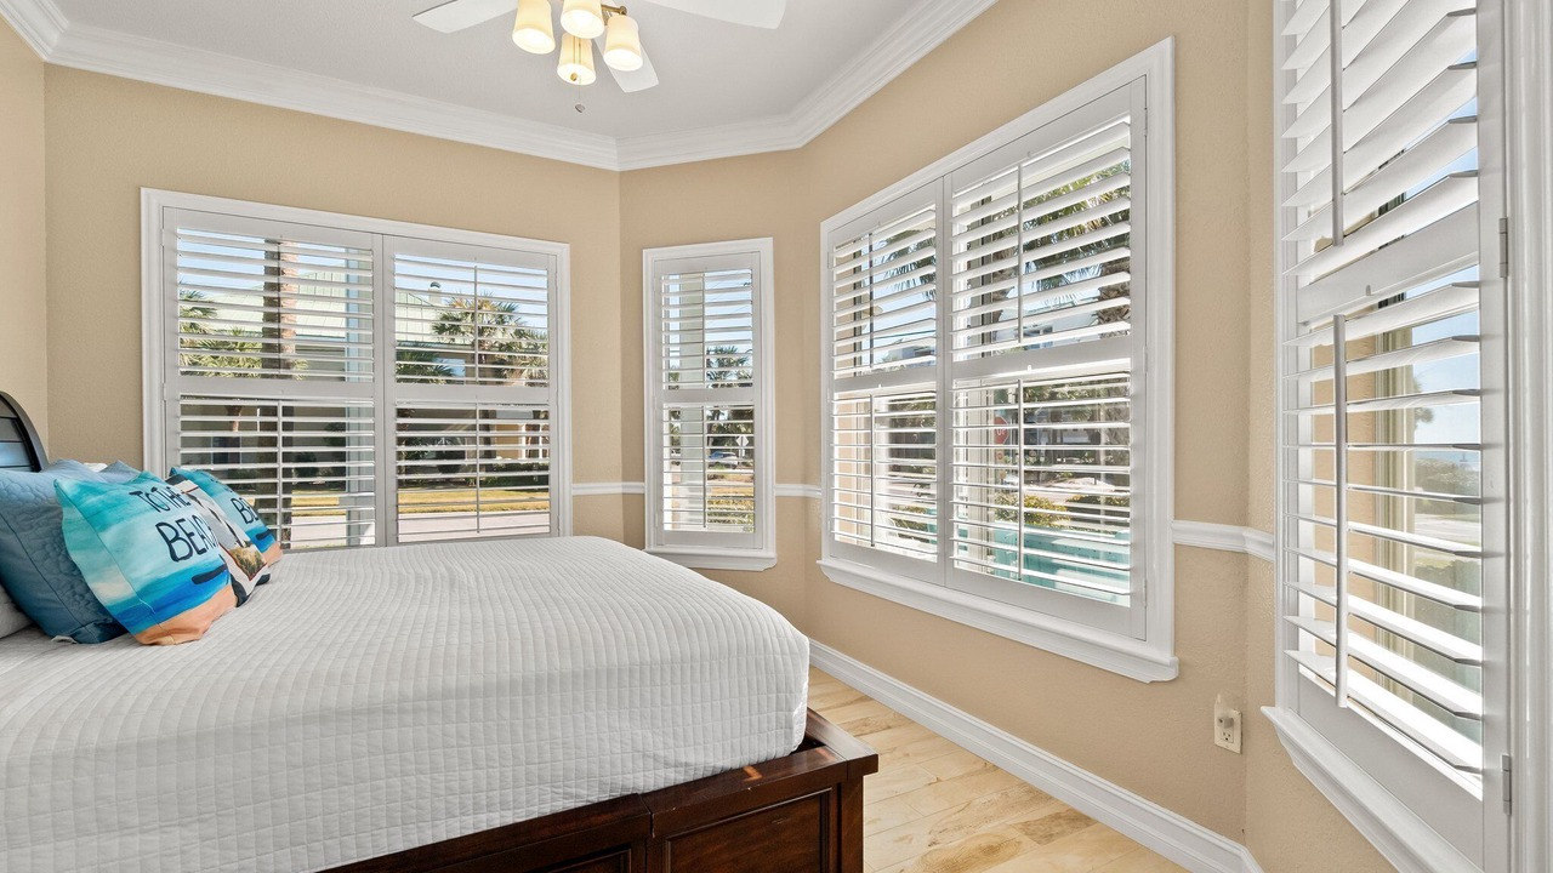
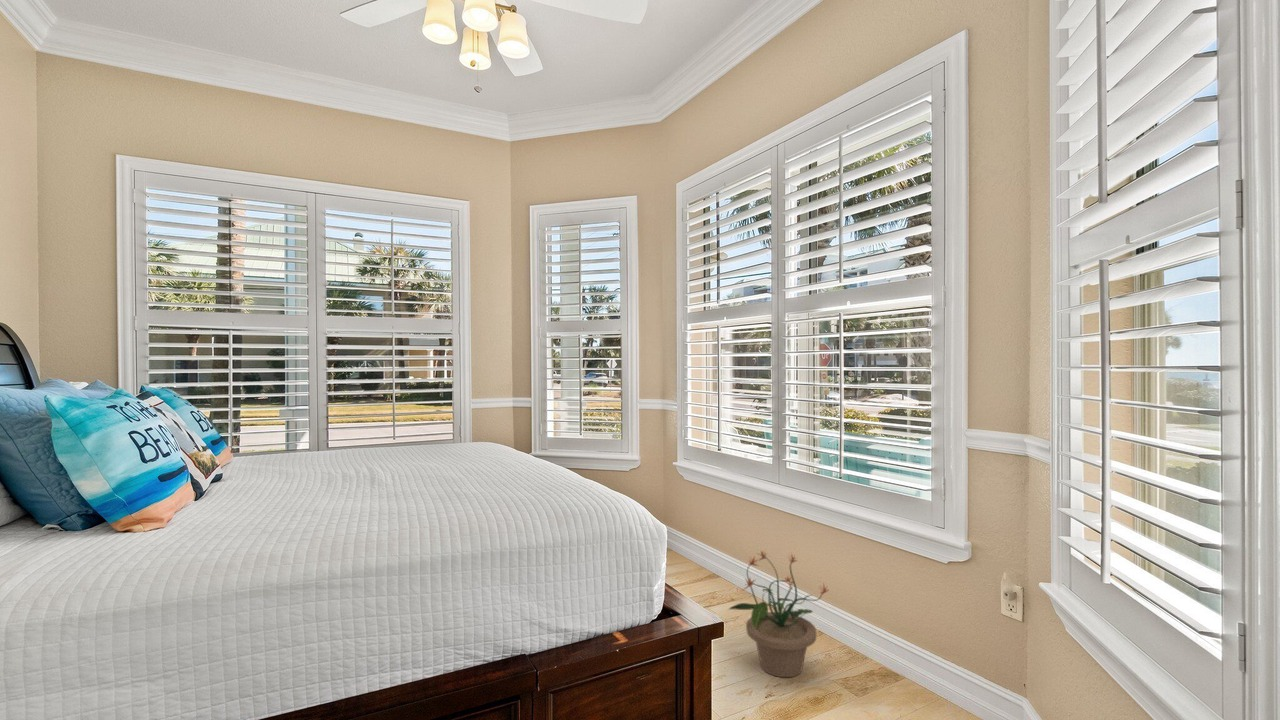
+ potted plant [727,549,830,678]
